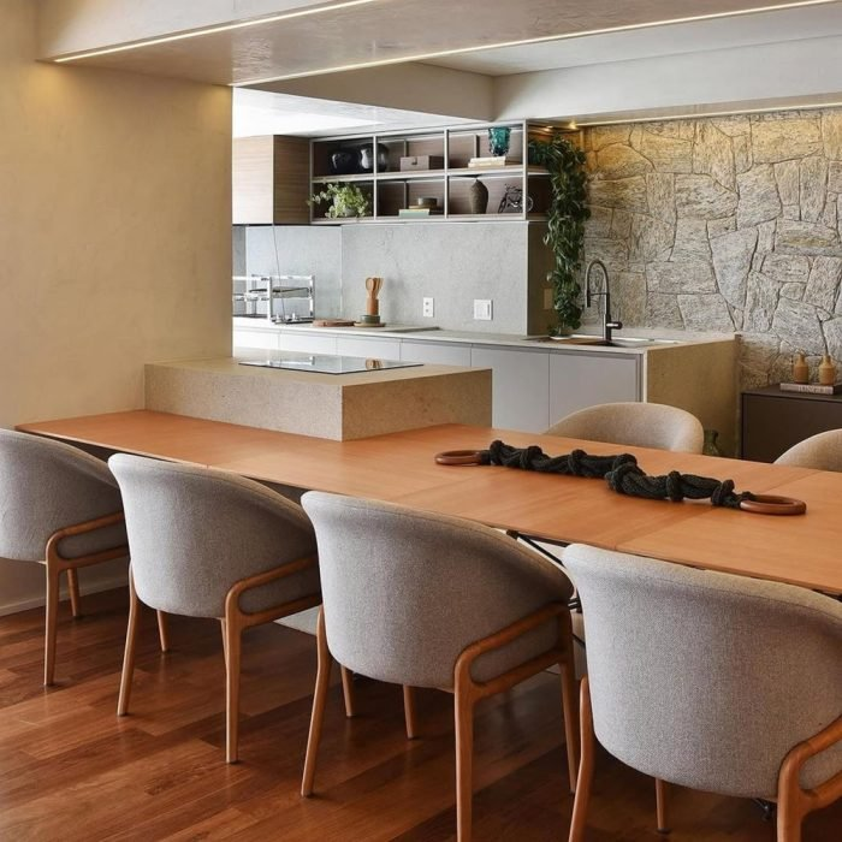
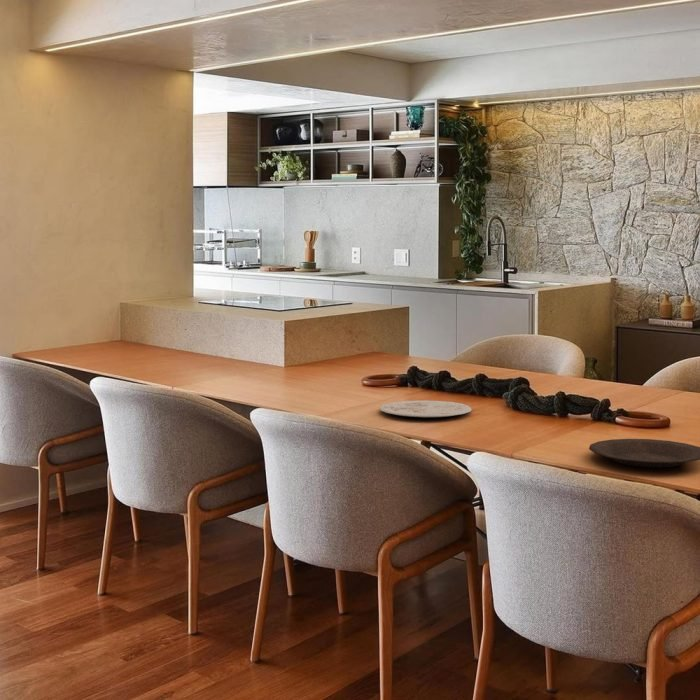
+ plate [379,400,473,418]
+ plate [588,438,700,469]
